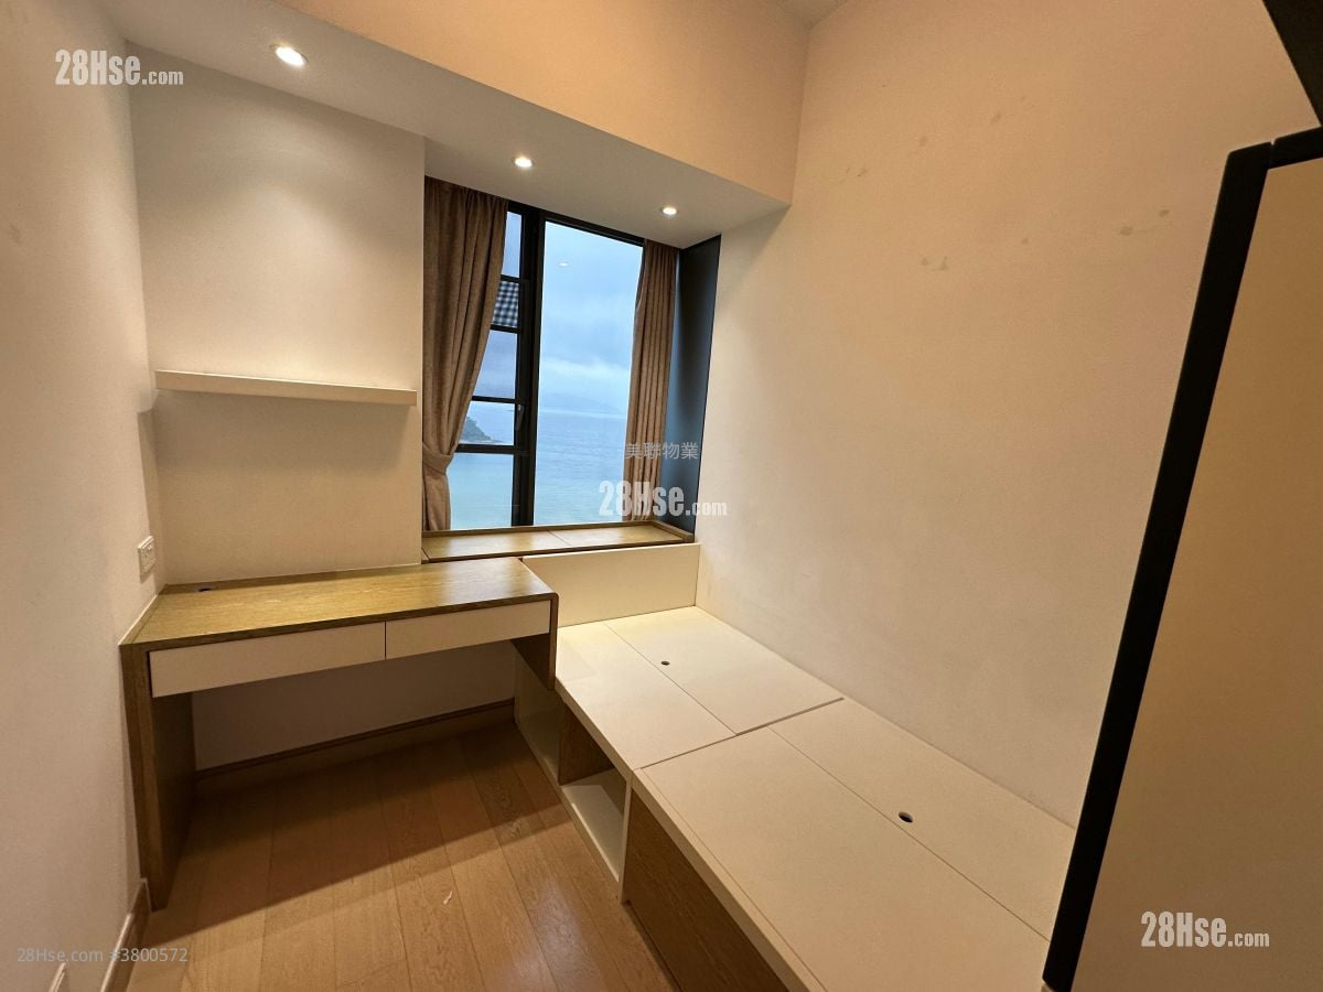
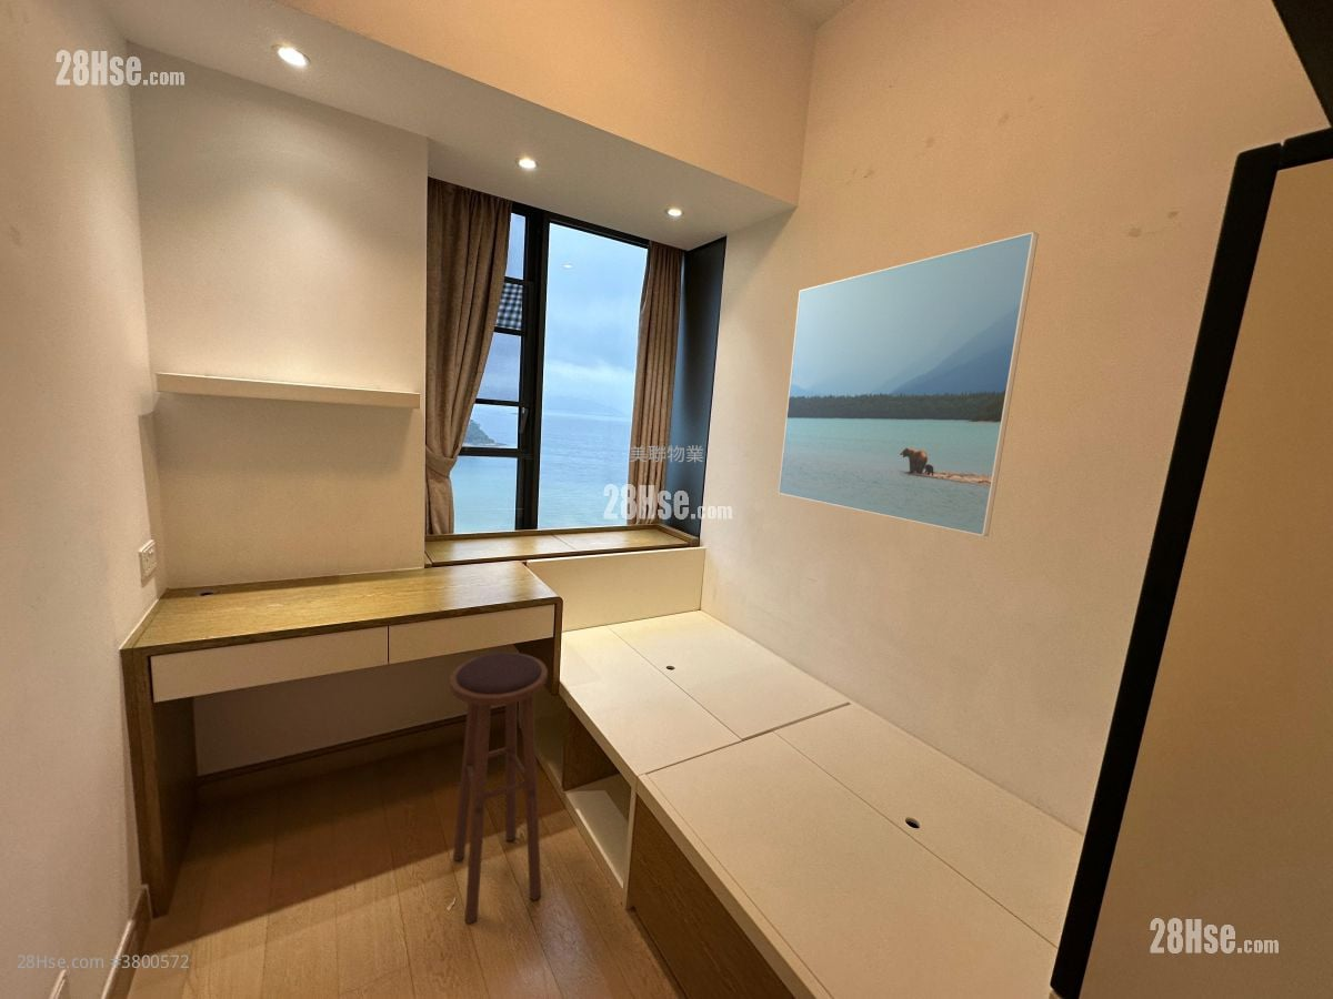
+ stool [449,652,549,925]
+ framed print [778,231,1040,537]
